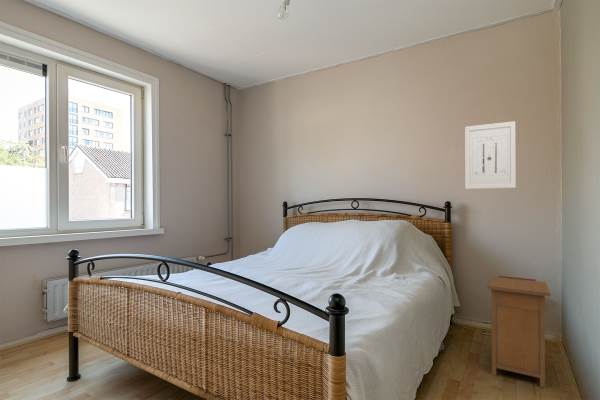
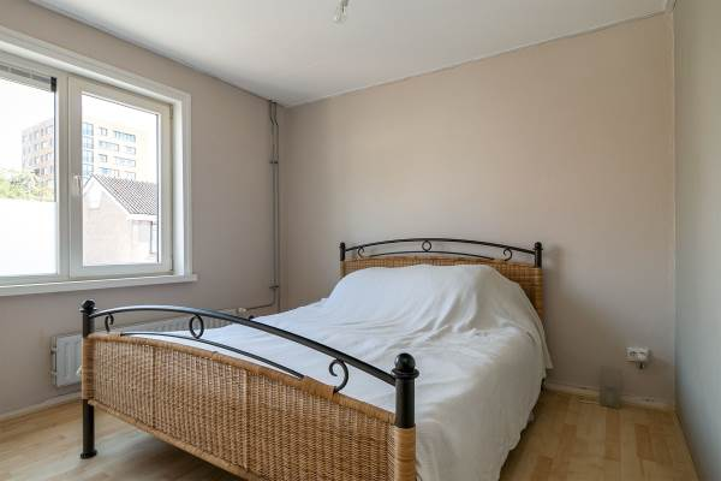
- nightstand [486,275,551,389]
- wall art [464,120,517,190]
